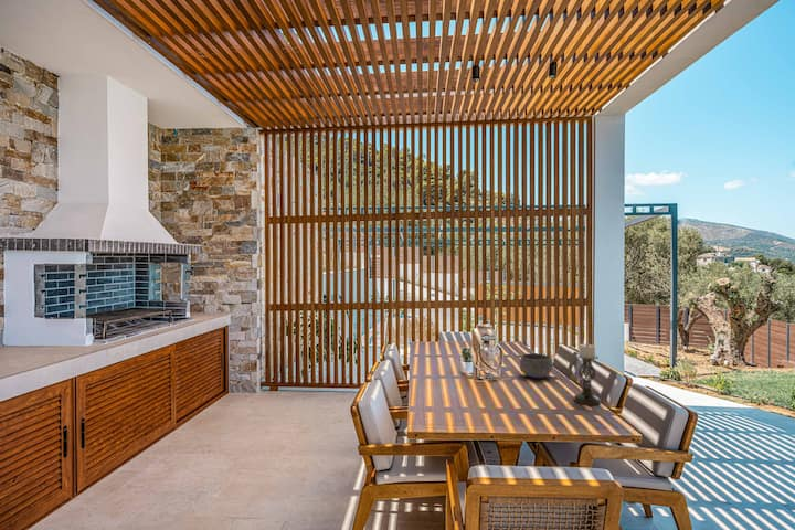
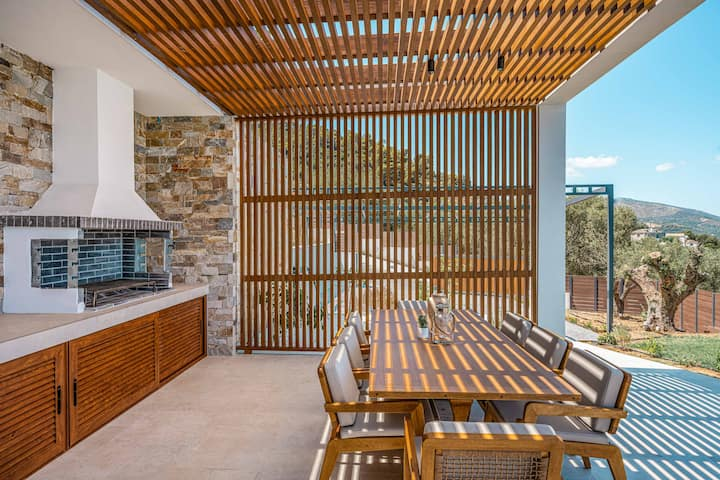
- bowl [519,352,554,379]
- candle holder [572,342,602,406]
